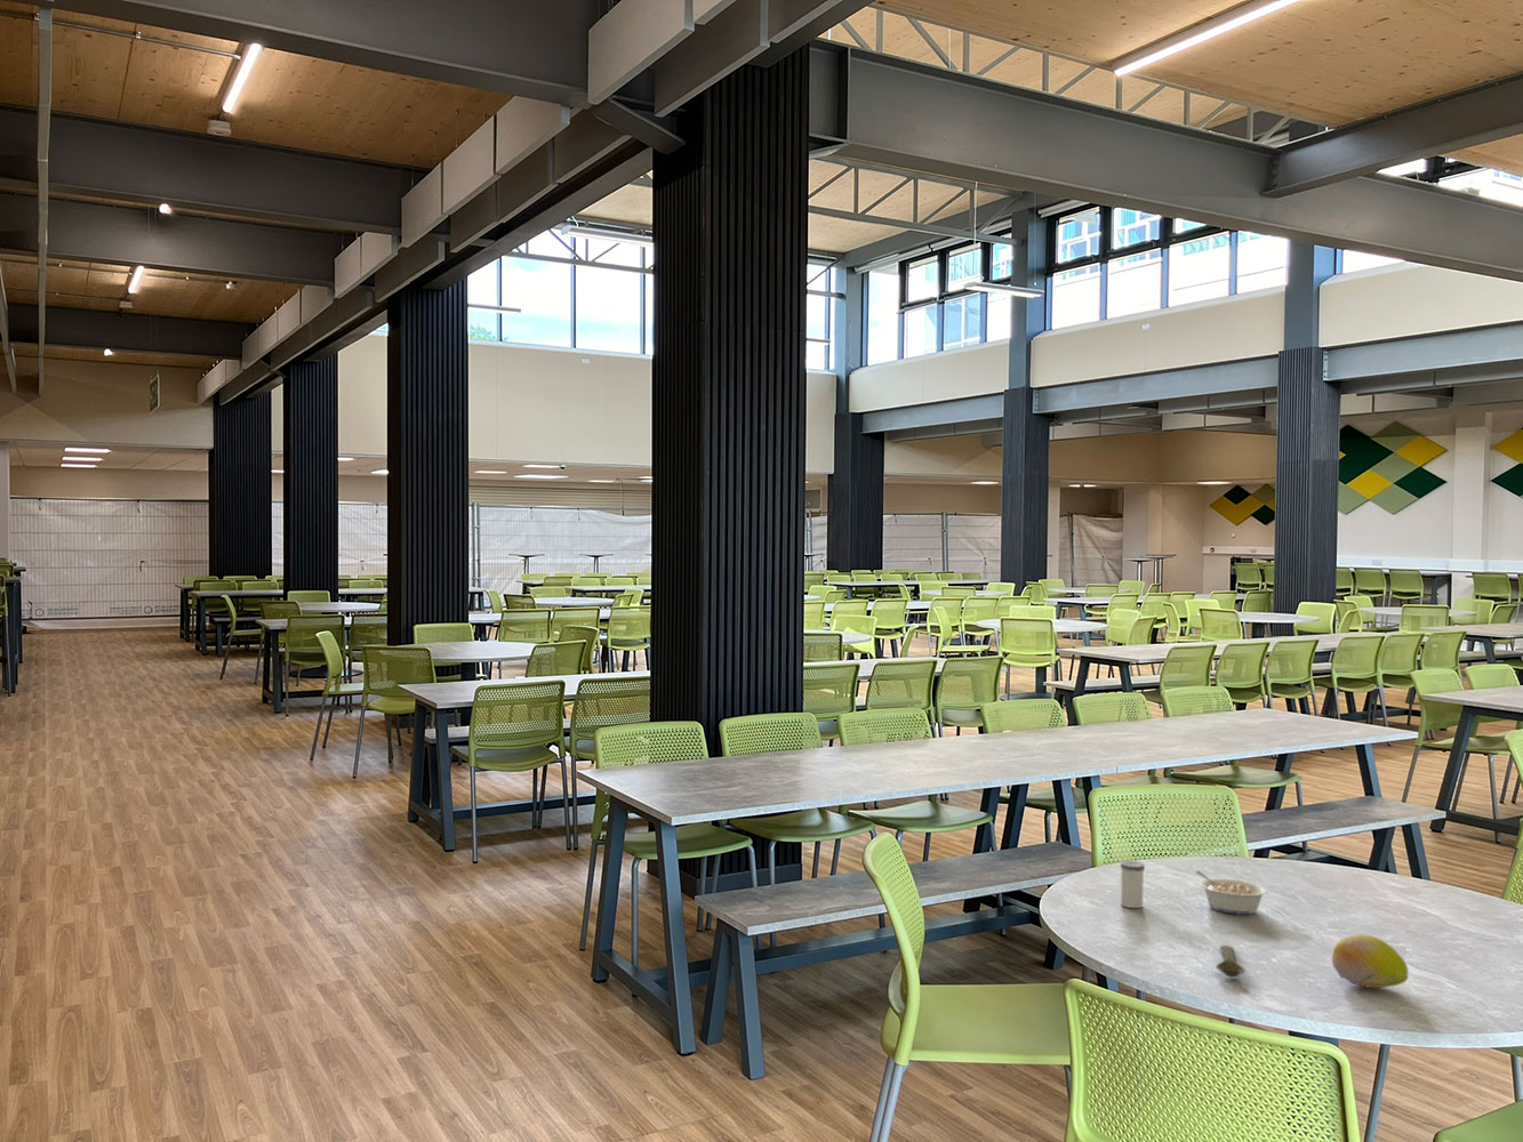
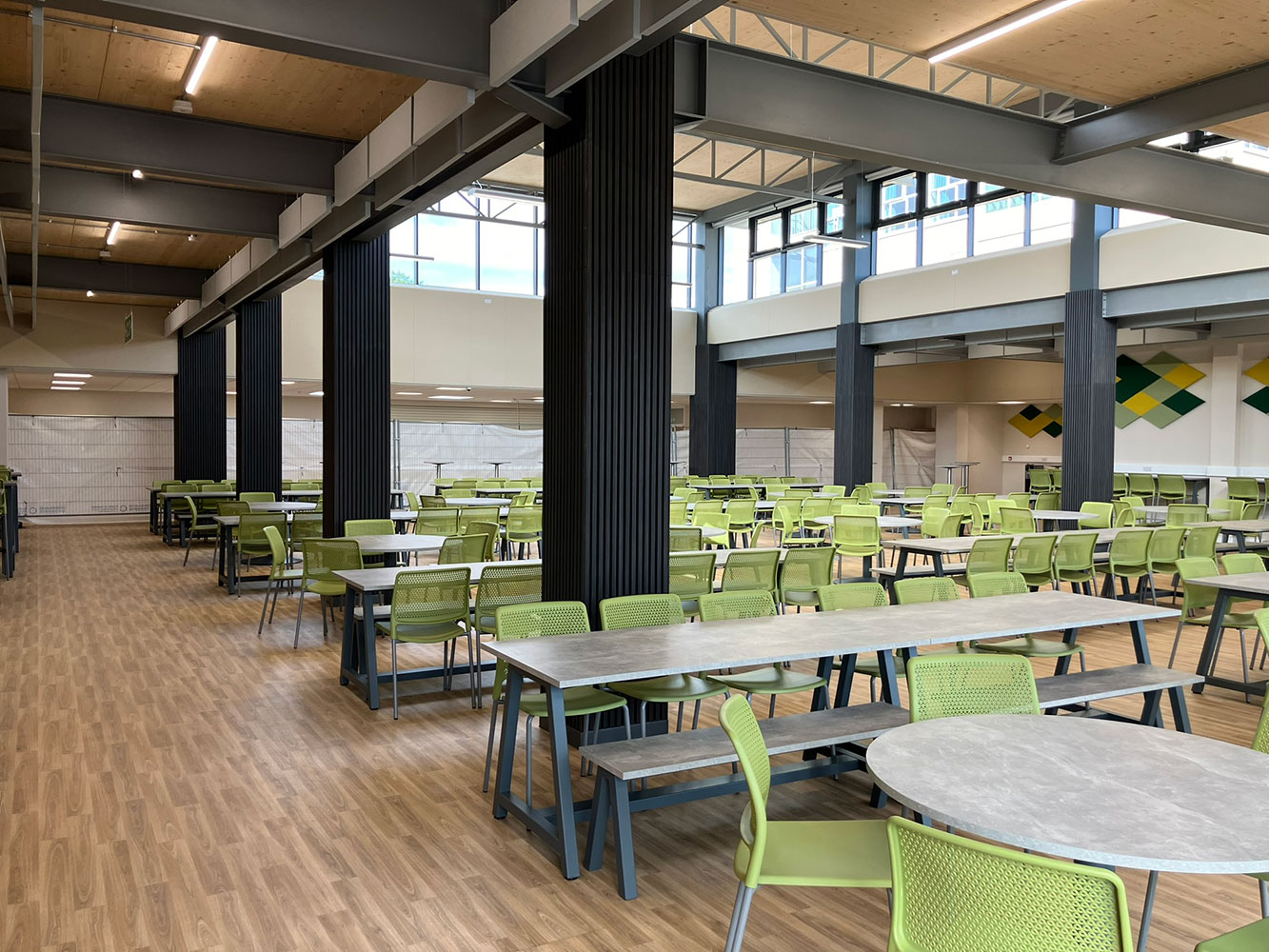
- fruit [1331,933,1410,988]
- legume [1194,870,1270,916]
- salt shaker [1120,860,1146,909]
- spoon [1215,944,1247,978]
